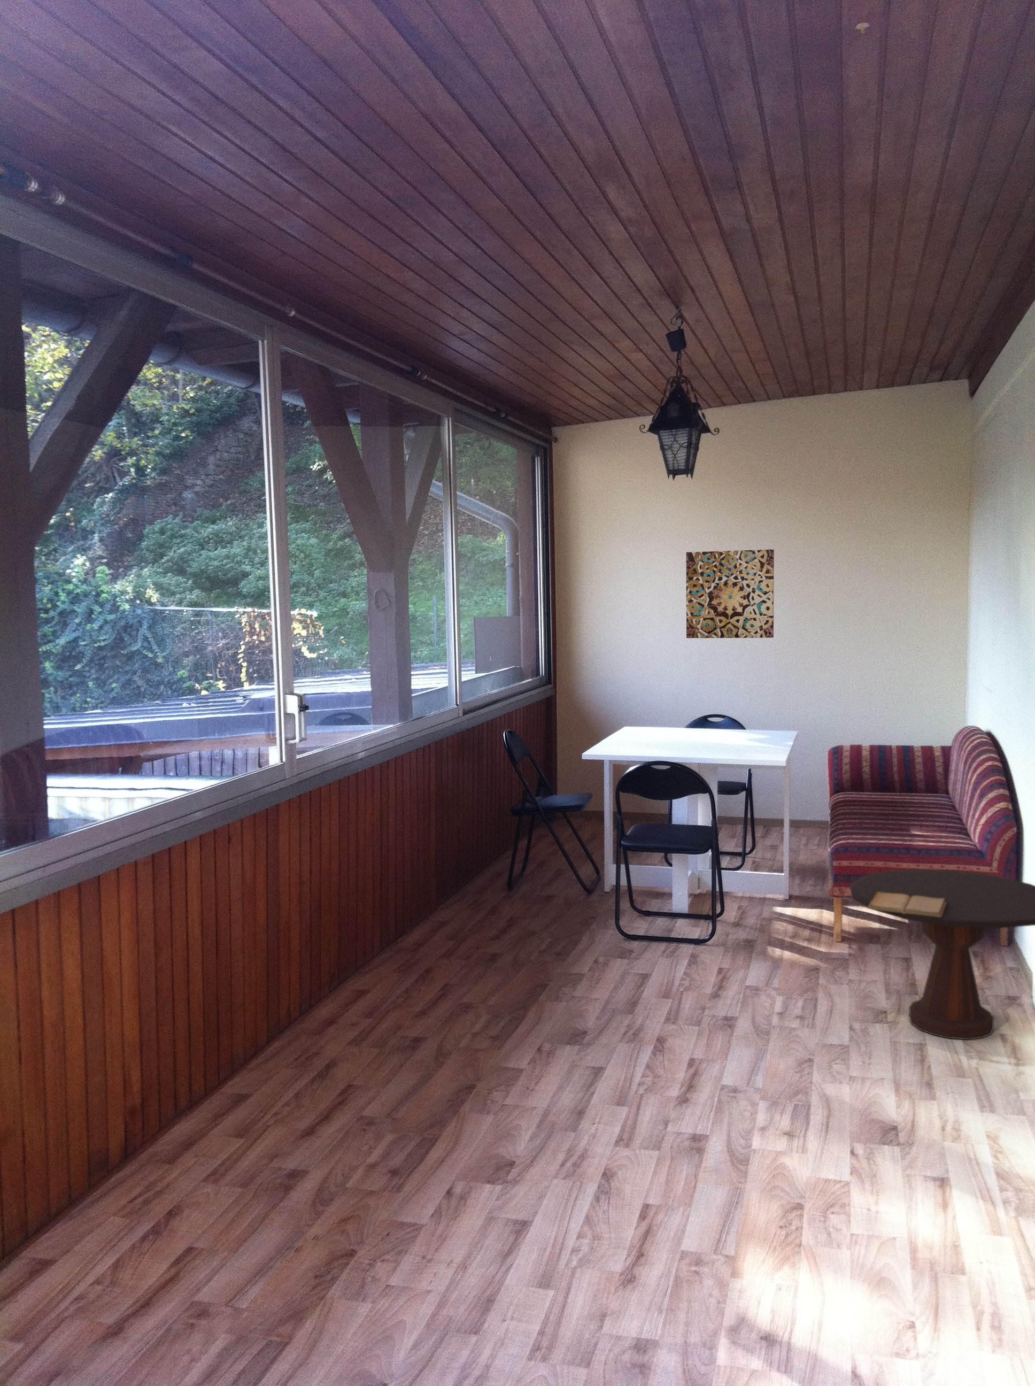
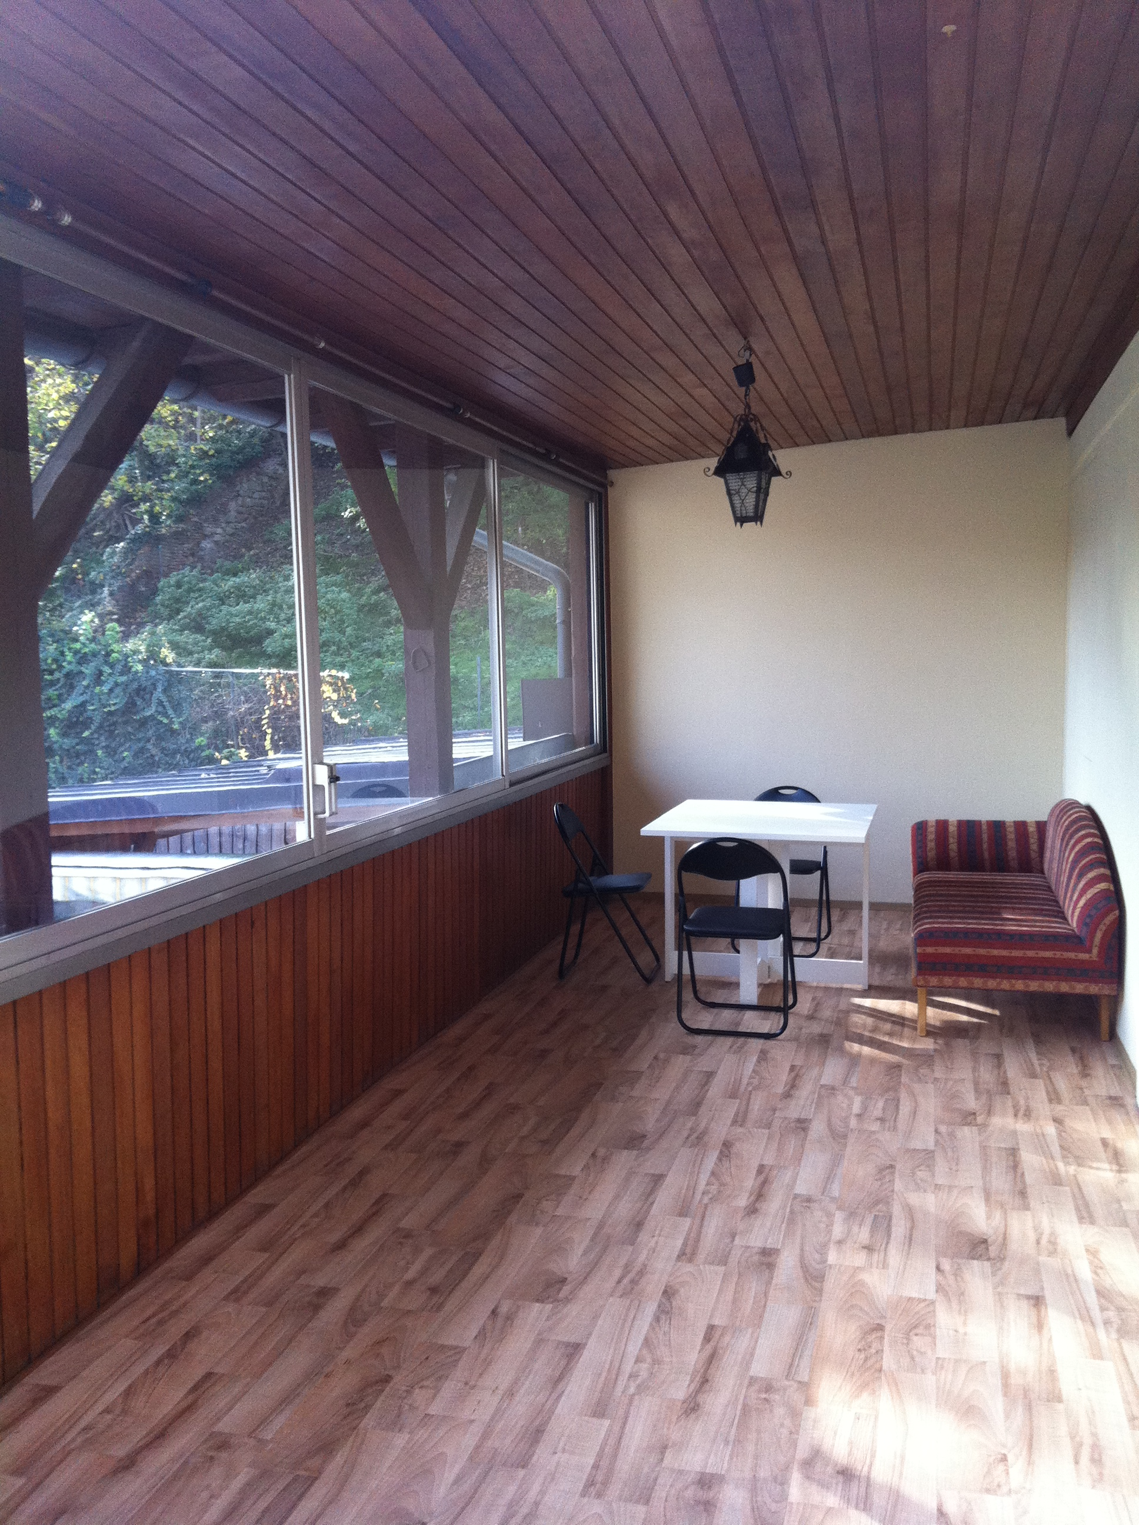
- wall art [686,549,775,638]
- side table [849,869,1035,1040]
- book [866,891,946,917]
